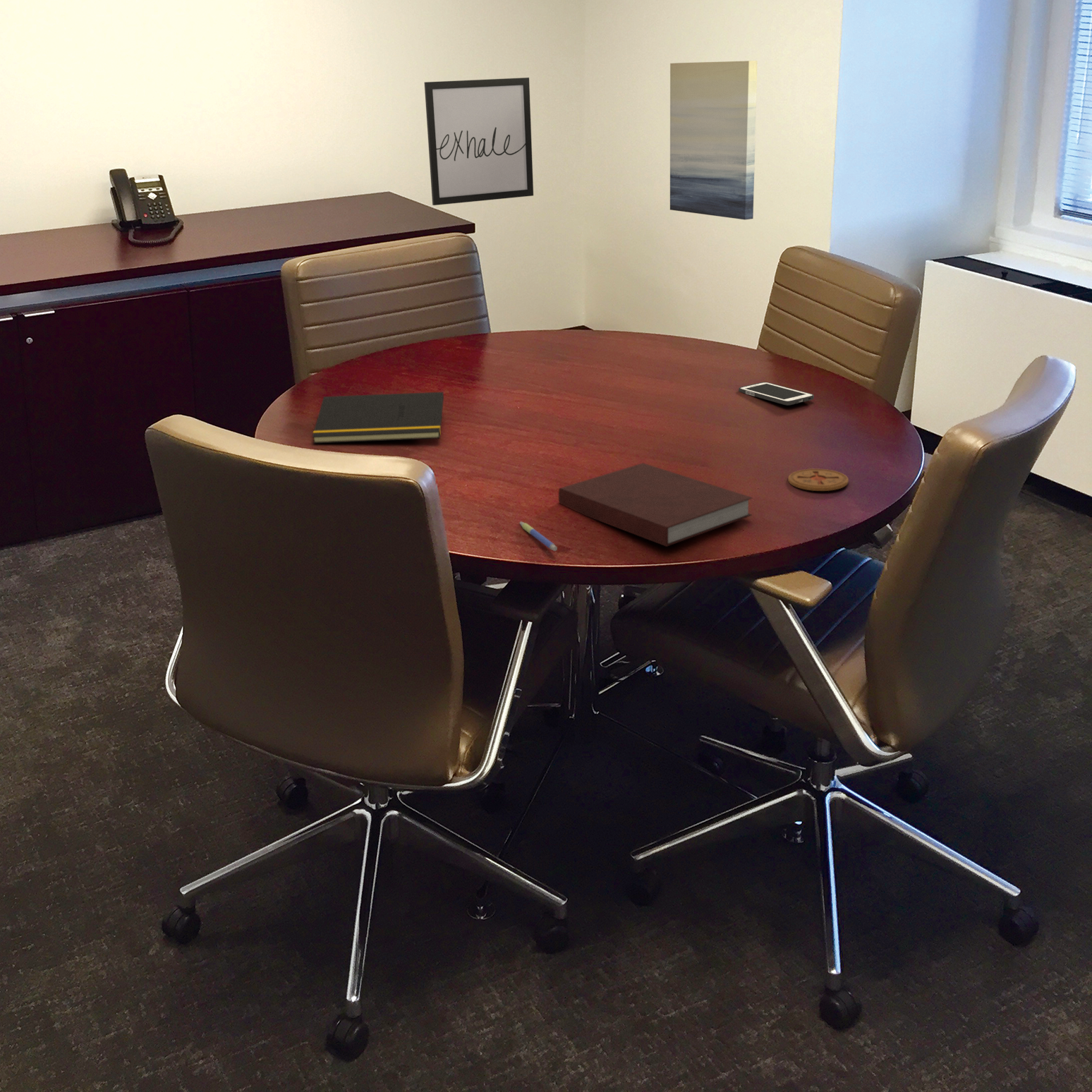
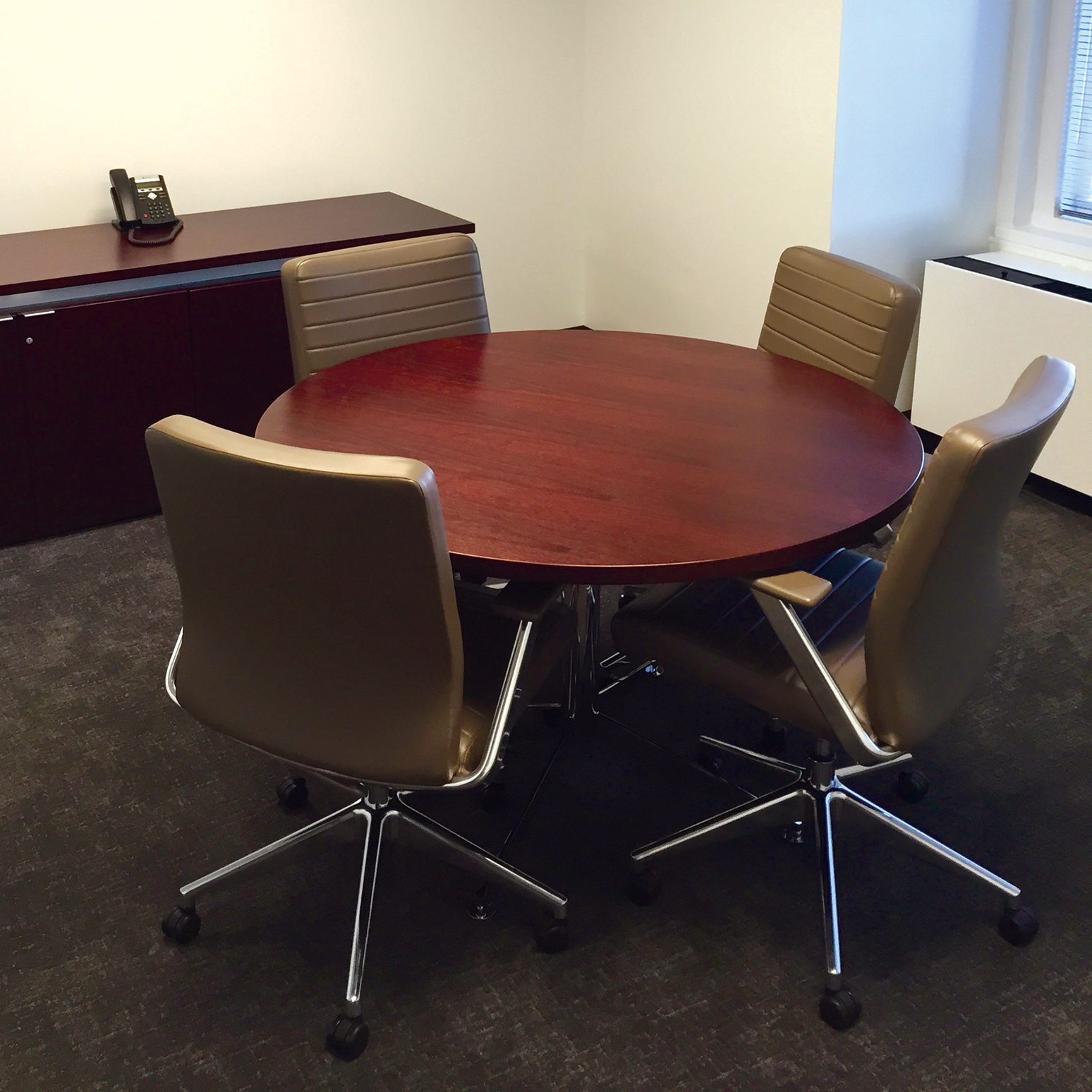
- pen [519,521,558,552]
- wall art [669,60,758,220]
- coaster [787,468,849,492]
- notepad [312,392,444,444]
- notebook [558,462,753,547]
- wall art [424,77,534,206]
- cell phone [738,381,815,406]
